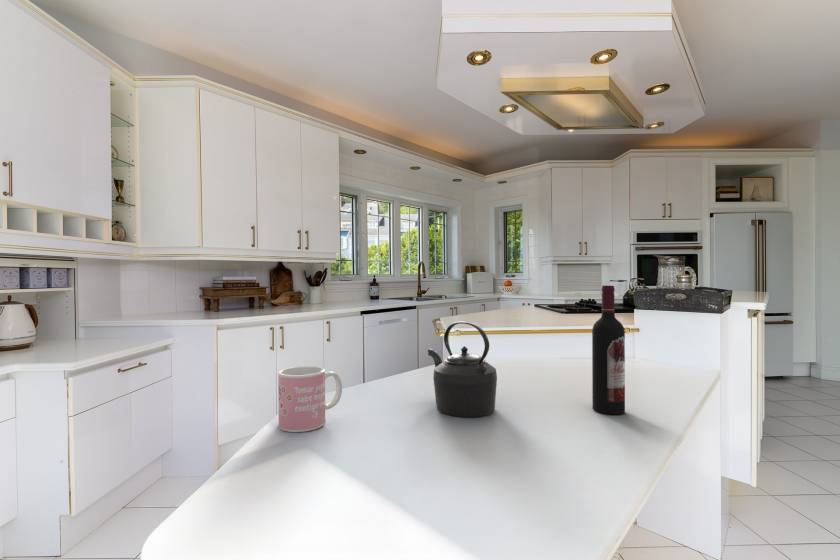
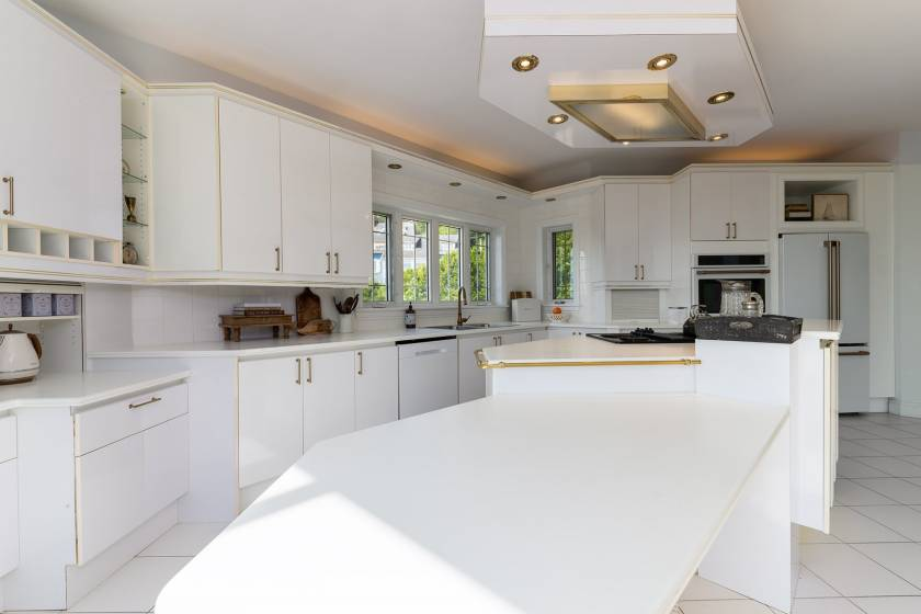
- wine bottle [591,285,626,416]
- kettle [427,320,498,418]
- mug [277,365,343,433]
